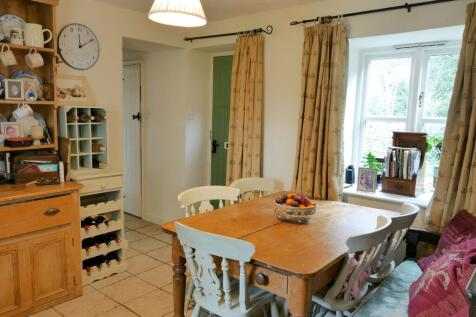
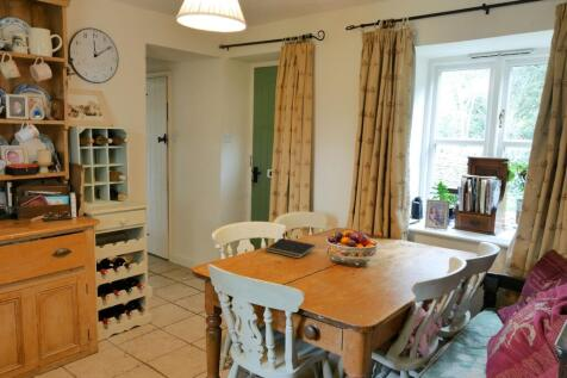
+ notepad [264,237,317,260]
